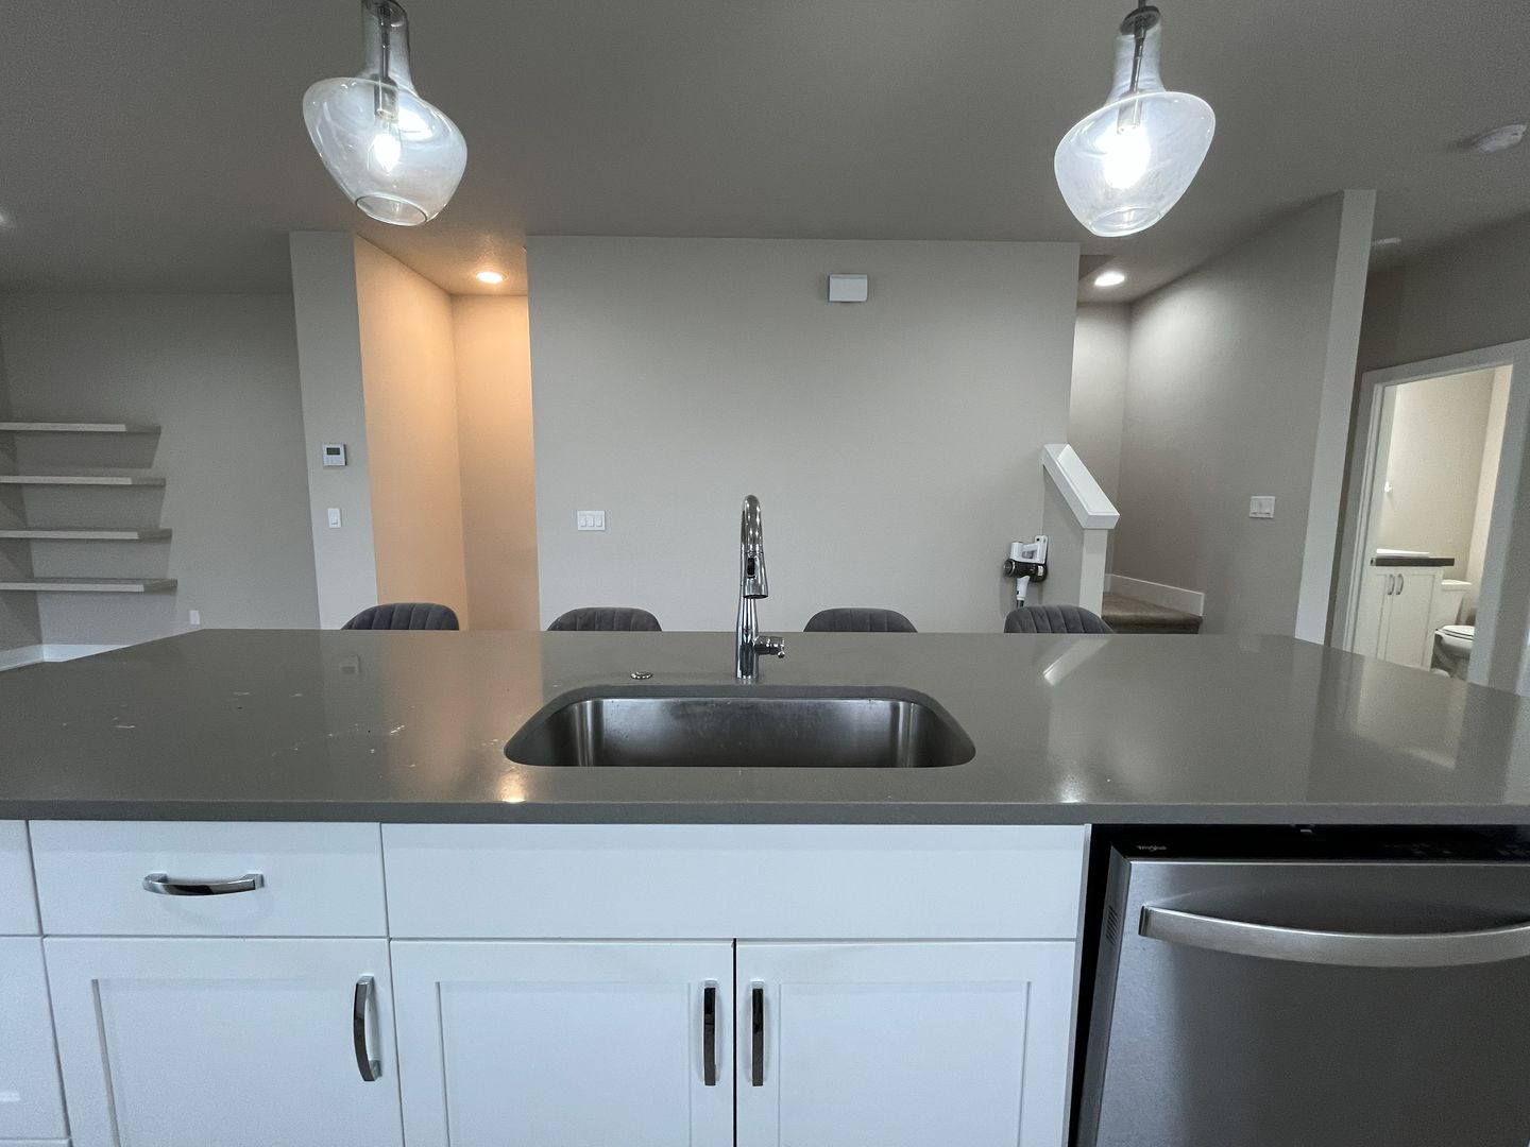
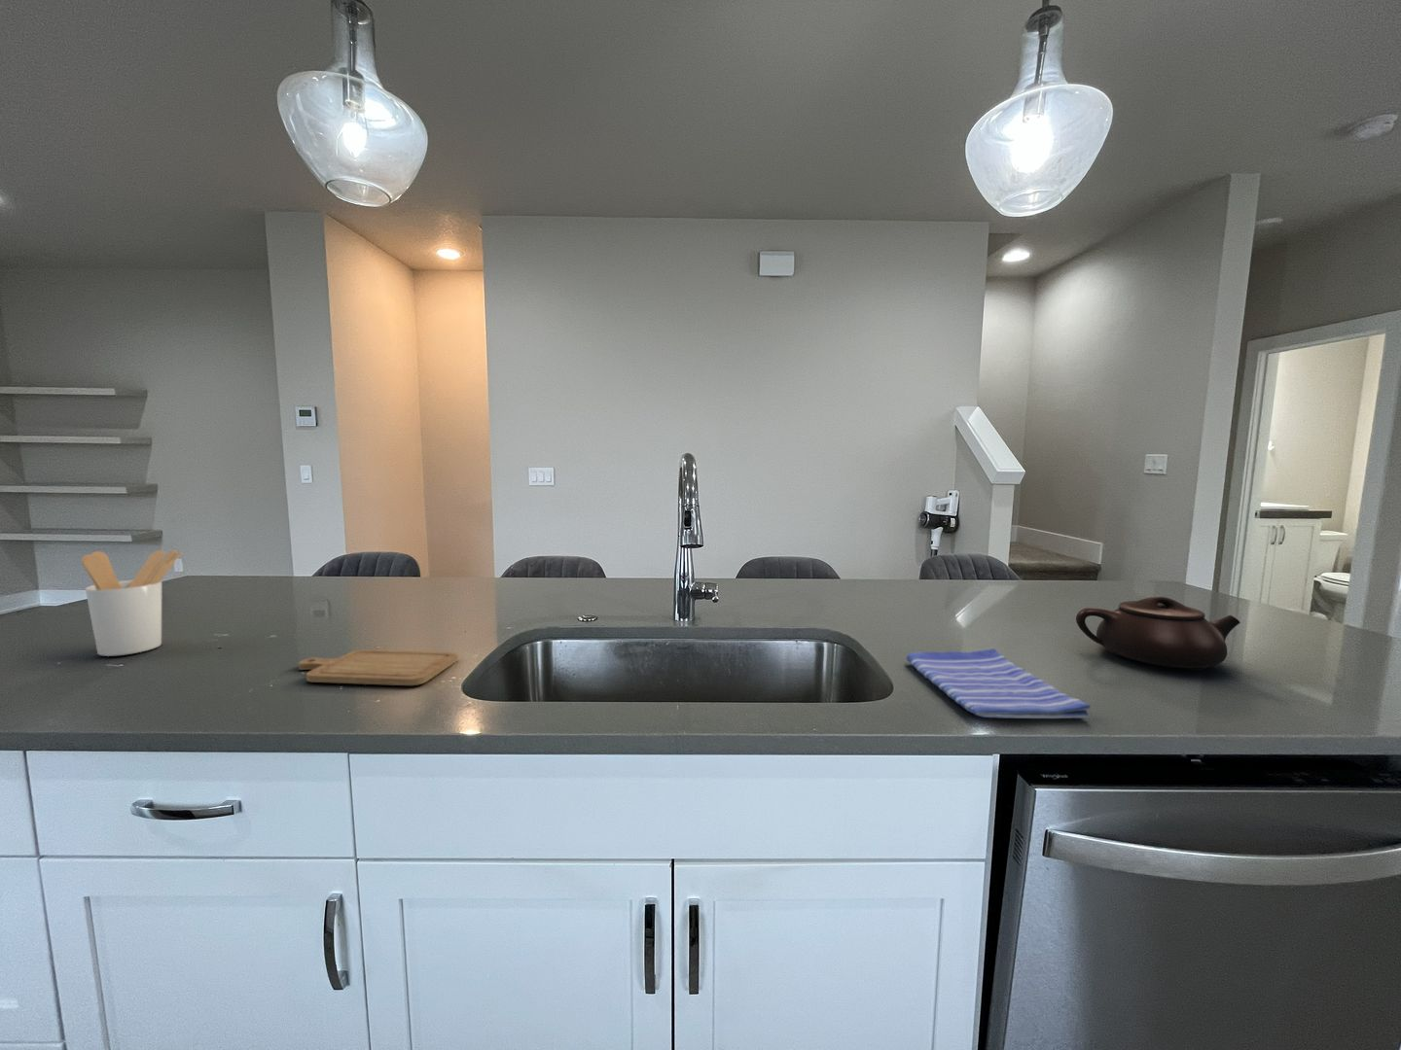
+ chopping board [298,649,459,686]
+ dish towel [906,647,1092,719]
+ utensil holder [79,549,183,657]
+ teapot [1076,596,1241,671]
